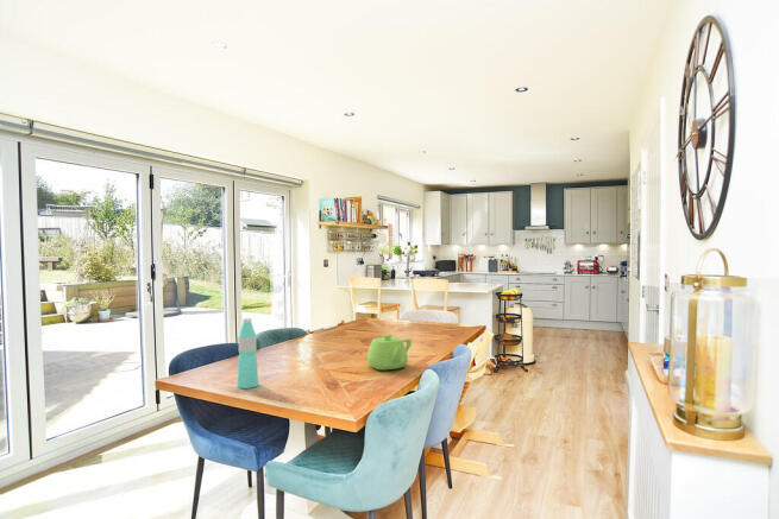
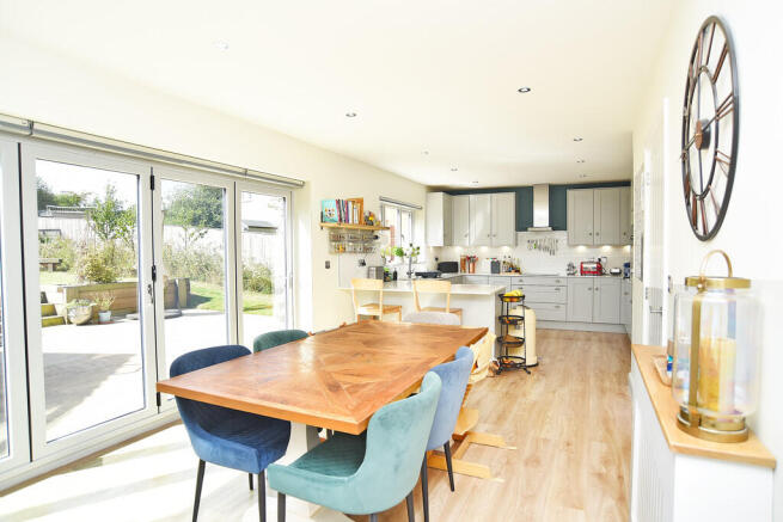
- water bottle [237,316,259,390]
- teapot [366,333,413,372]
